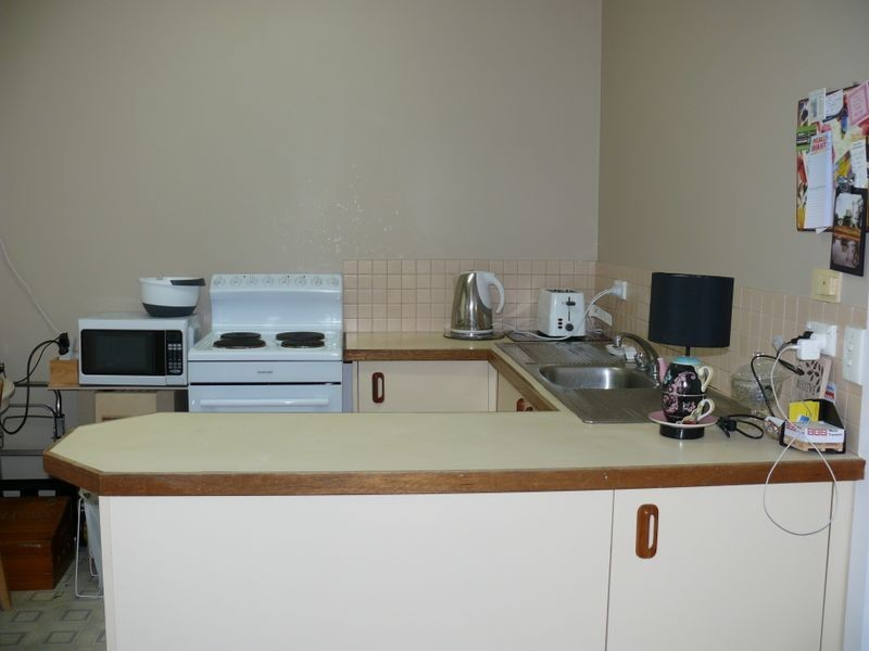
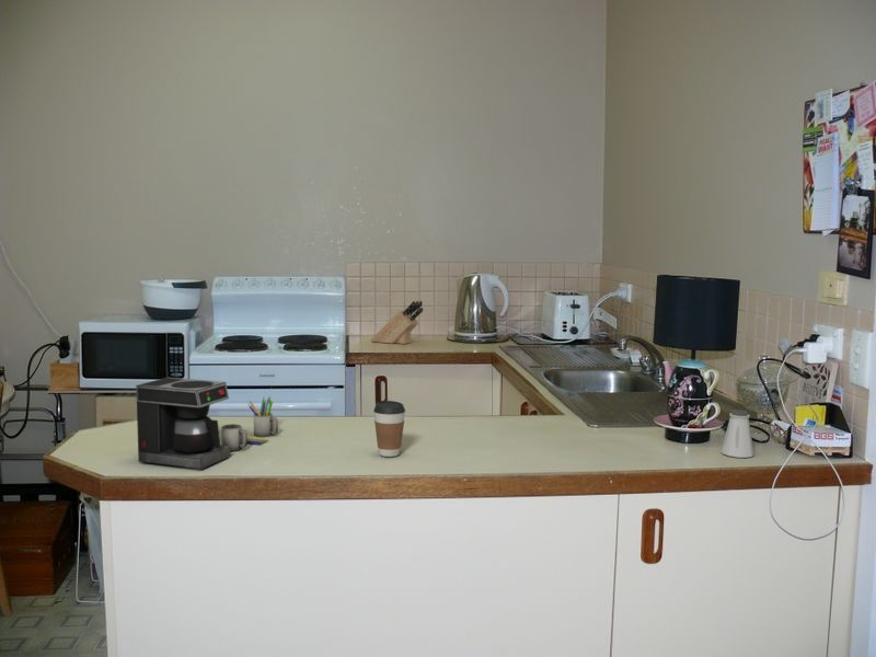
+ coffee maker [135,377,279,470]
+ coffee cup [372,400,406,458]
+ saltshaker [721,408,756,459]
+ knife block [369,300,424,345]
